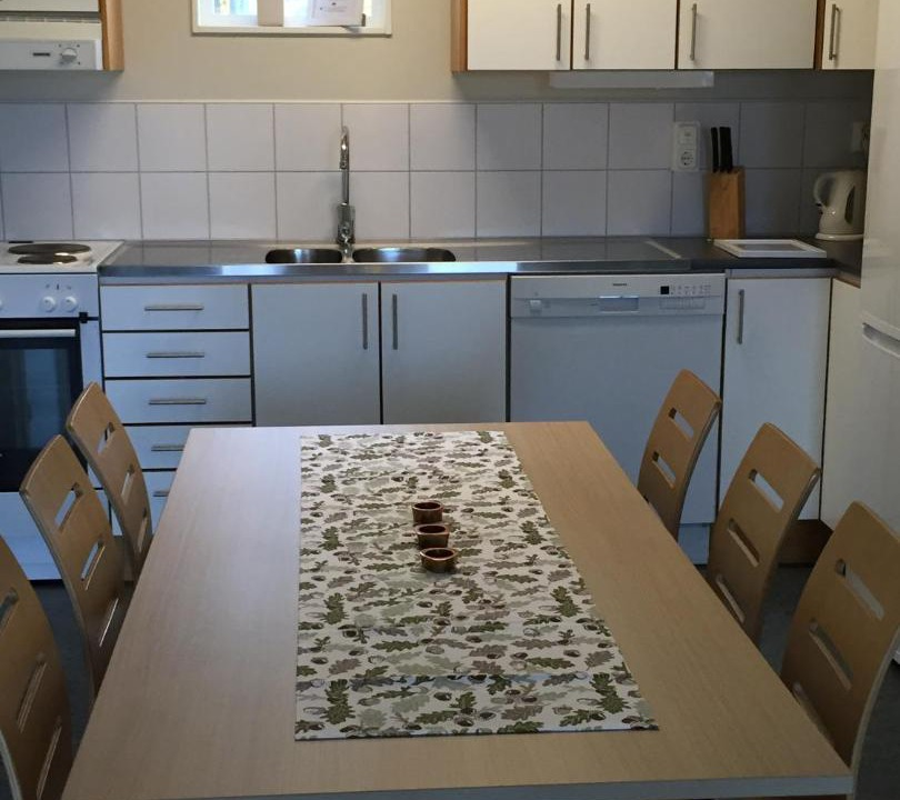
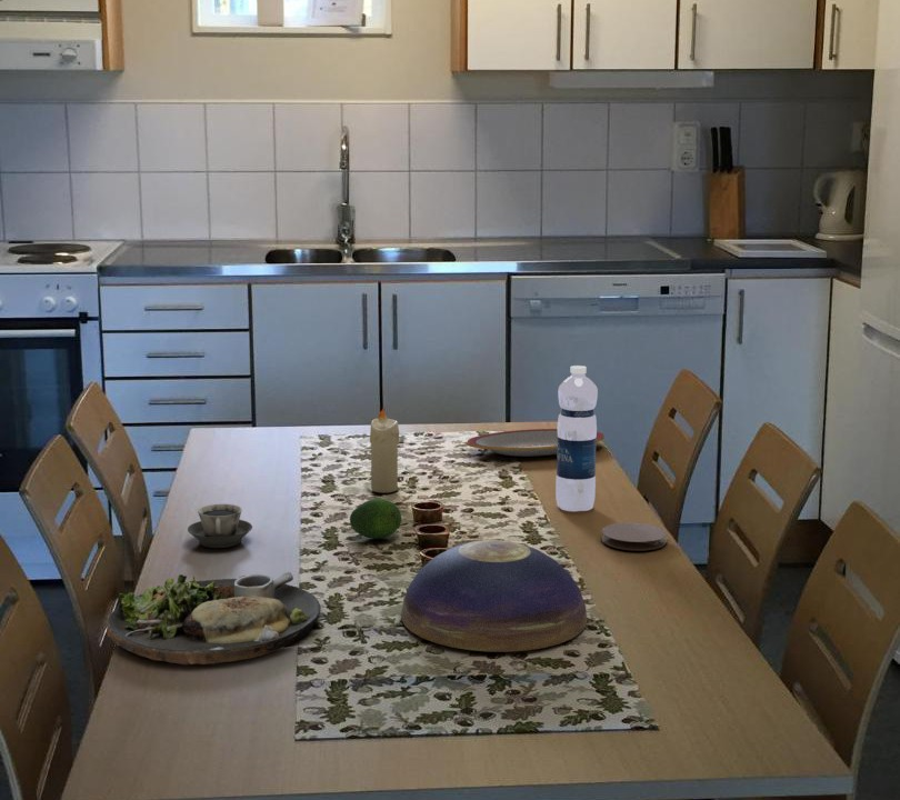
+ cup [187,503,253,549]
+ water bottle [554,364,599,512]
+ coaster [601,521,668,551]
+ fruit [349,498,402,540]
+ dinner plate [106,570,322,666]
+ plate [466,428,606,458]
+ candle [369,406,400,494]
+ decorative bowl [401,539,588,653]
